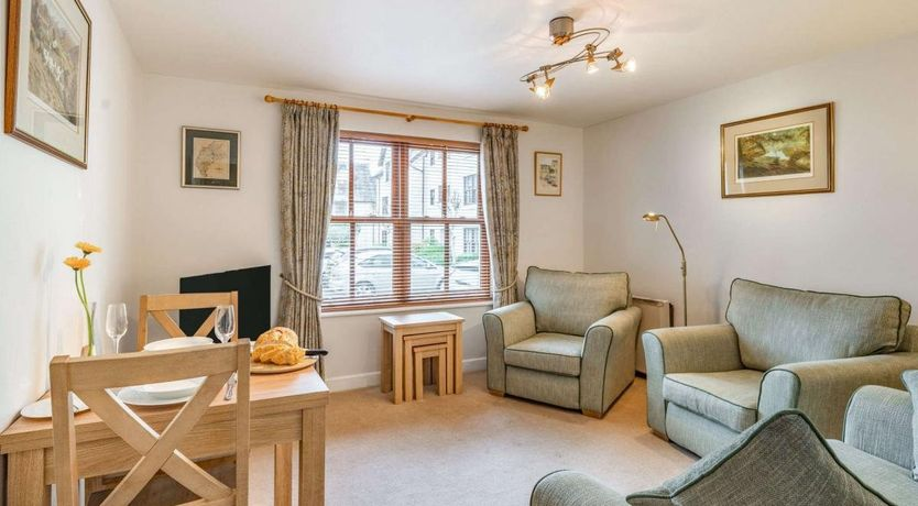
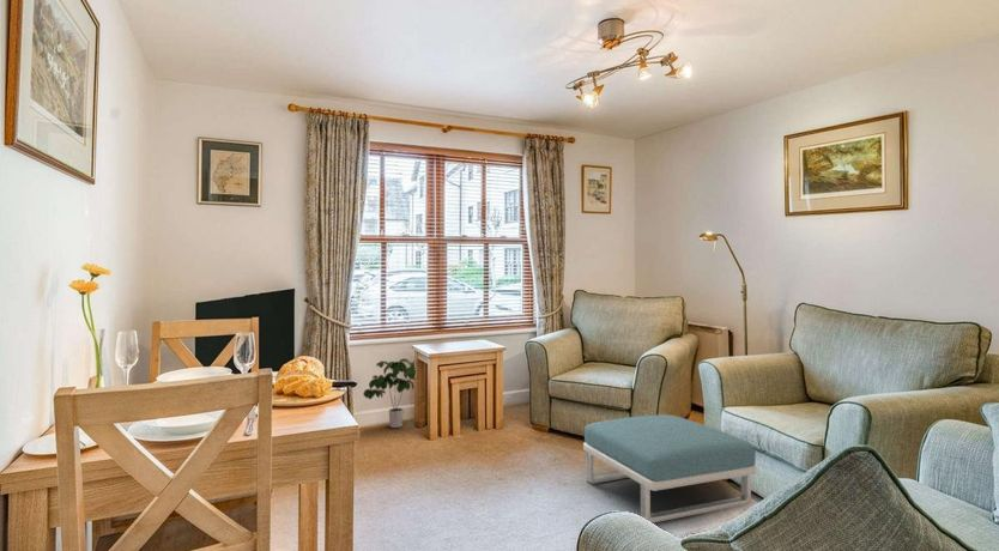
+ potted plant [362,357,417,429]
+ footstool [582,413,757,525]
